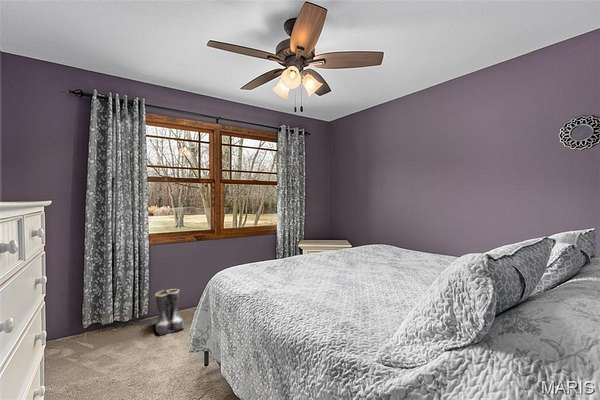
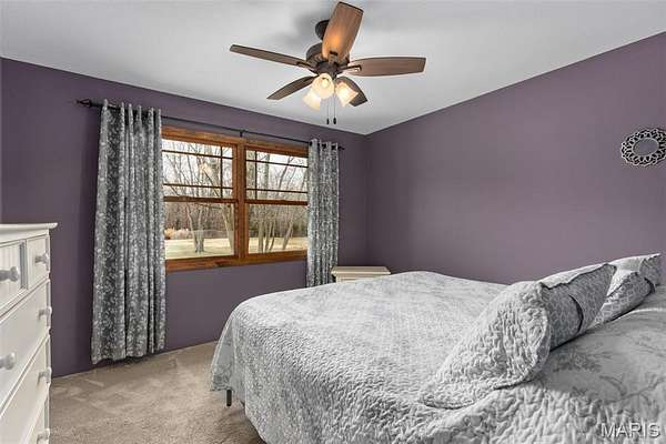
- boots [154,288,186,336]
